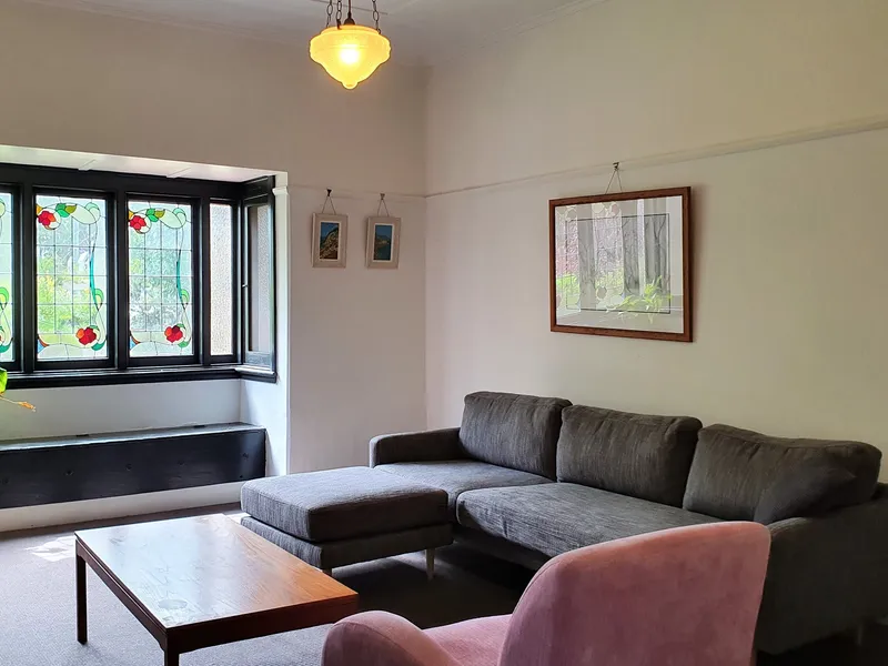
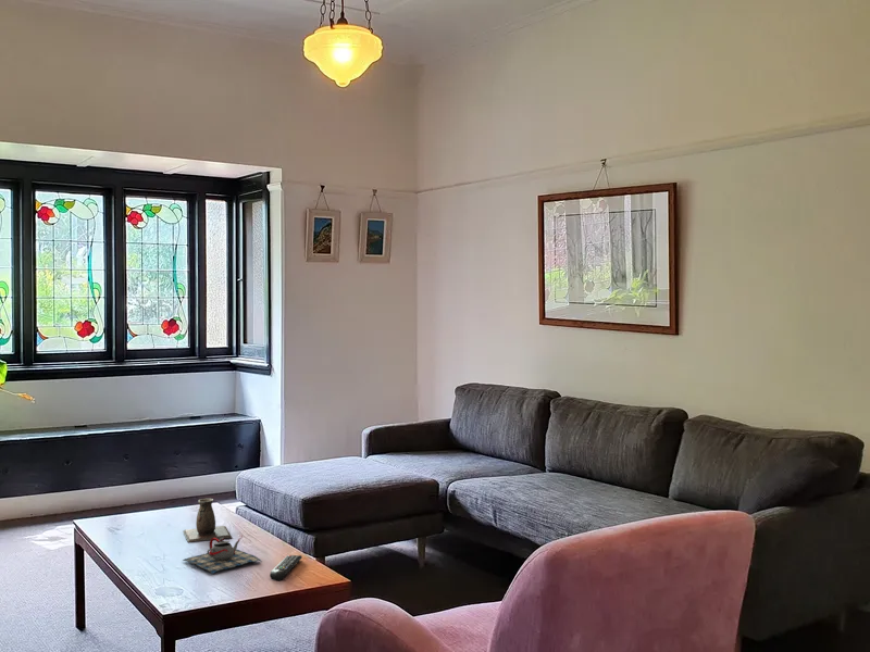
+ decorative vase [182,498,233,543]
+ teapot [182,535,263,575]
+ remote control [269,554,303,581]
